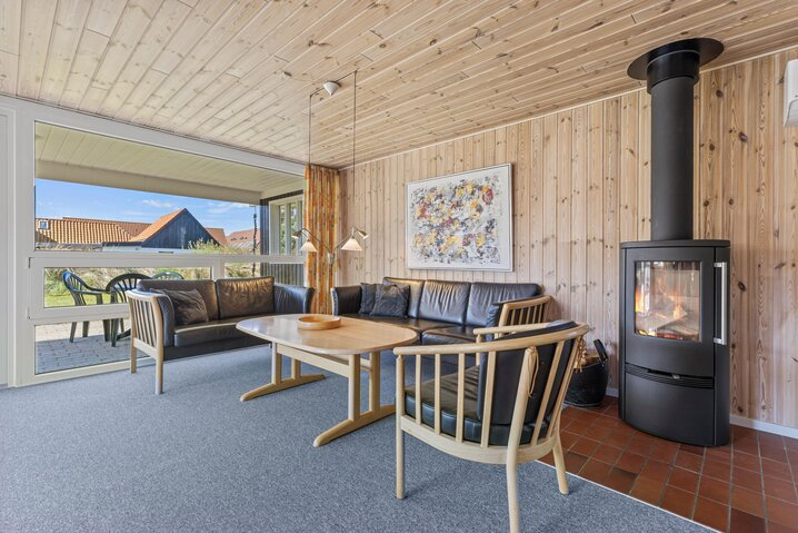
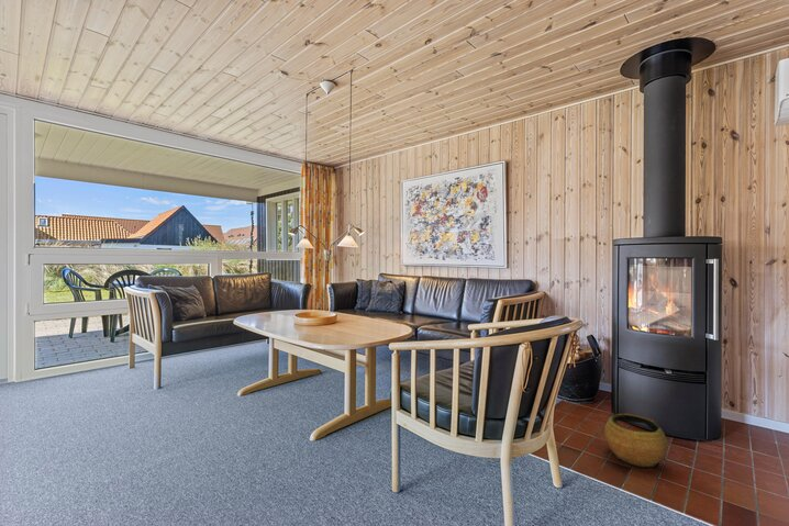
+ clay pot [603,413,669,470]
